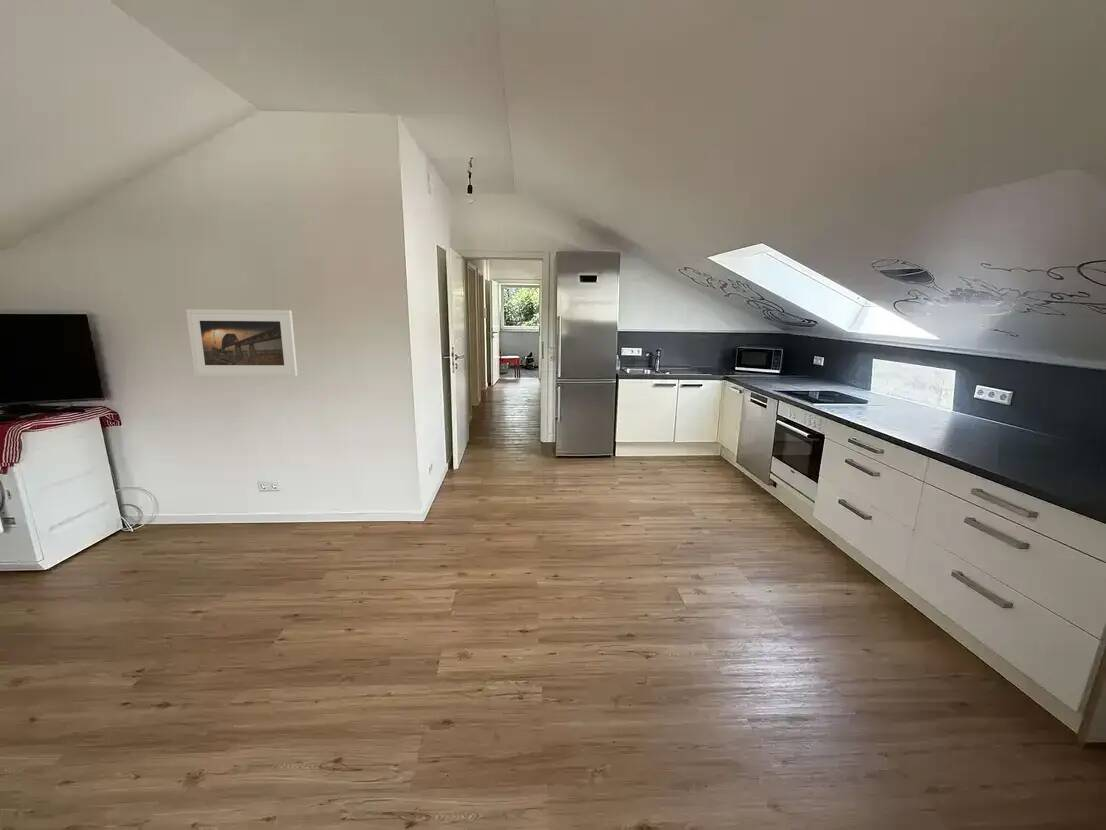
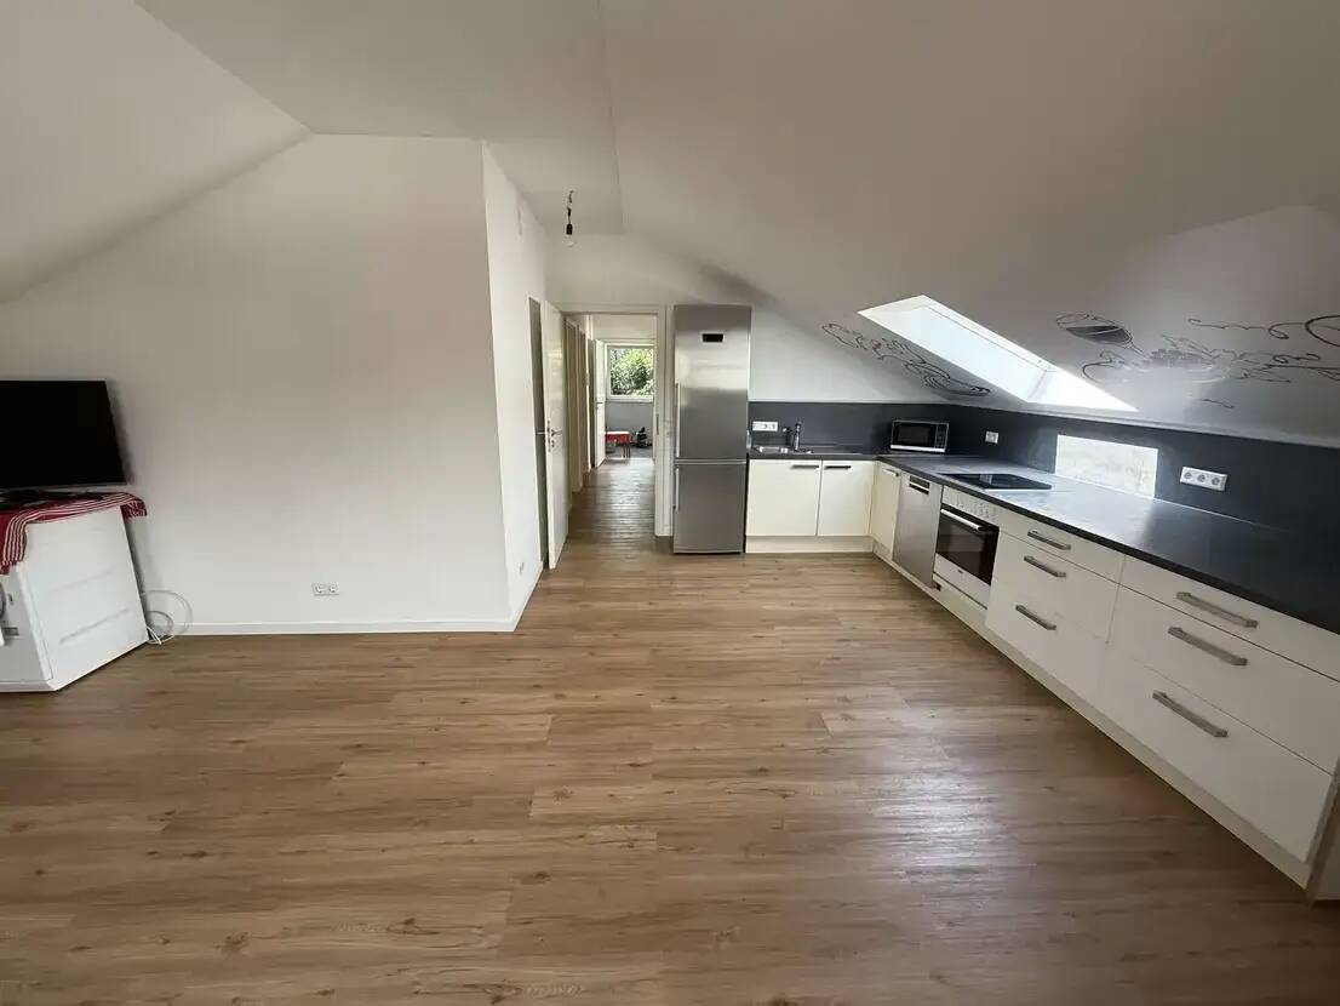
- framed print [185,308,298,377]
